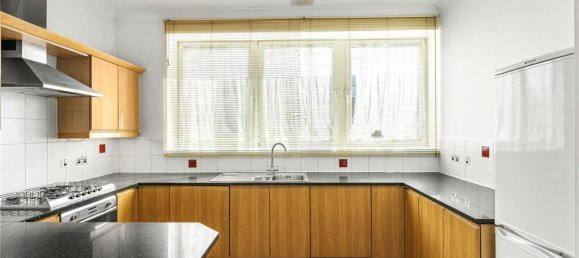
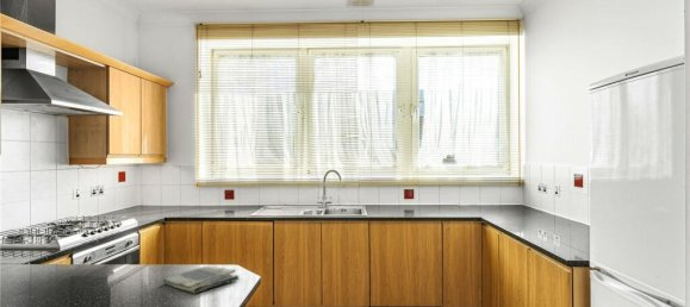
+ dish towel [162,265,240,295]
